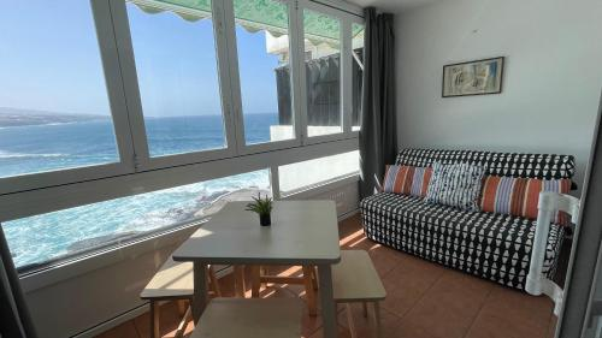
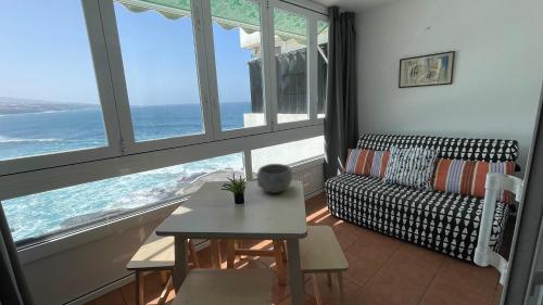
+ bowl [256,163,293,194]
